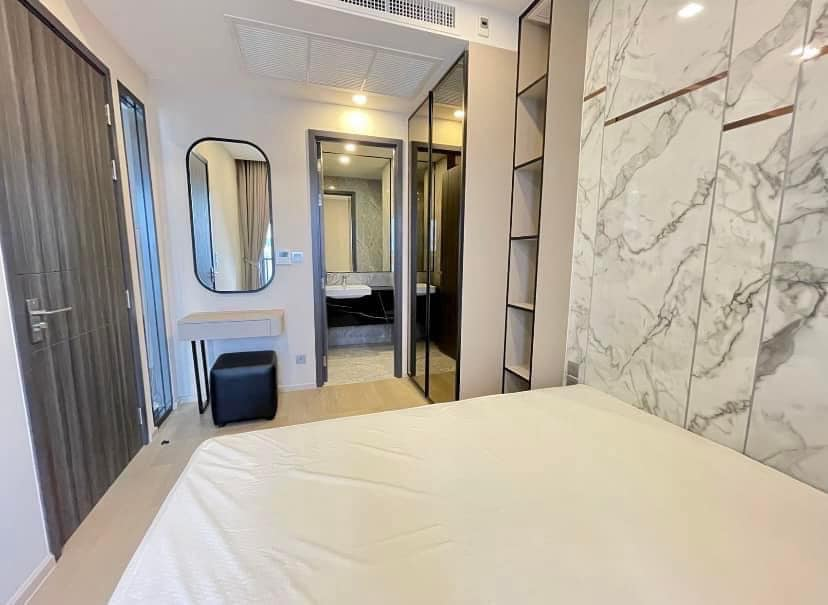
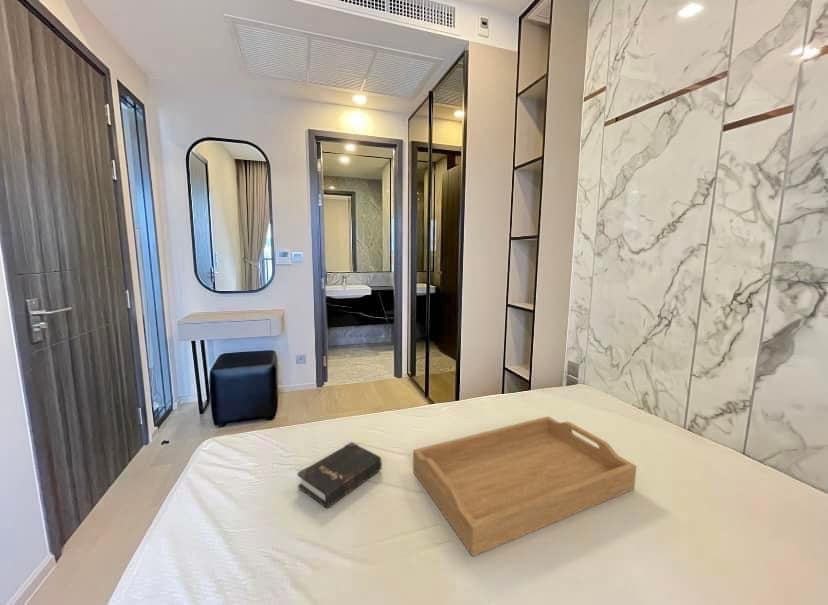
+ hardback book [297,441,383,509]
+ serving tray [412,415,638,558]
